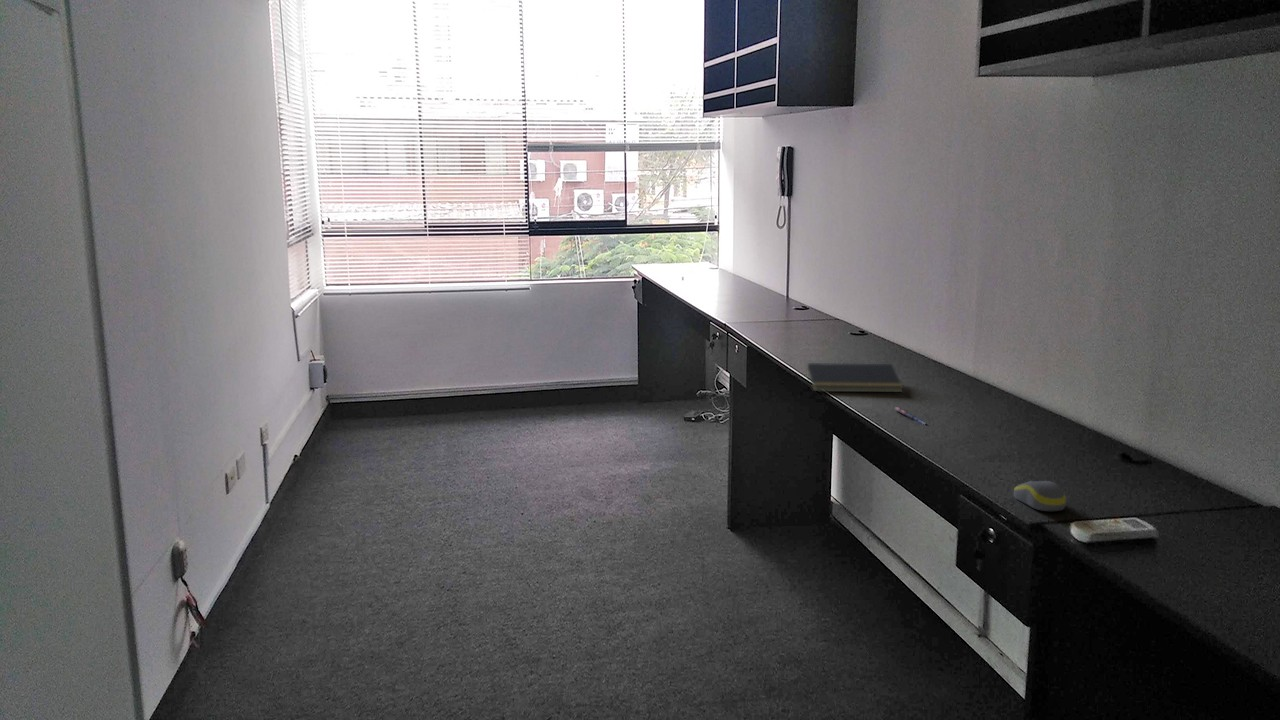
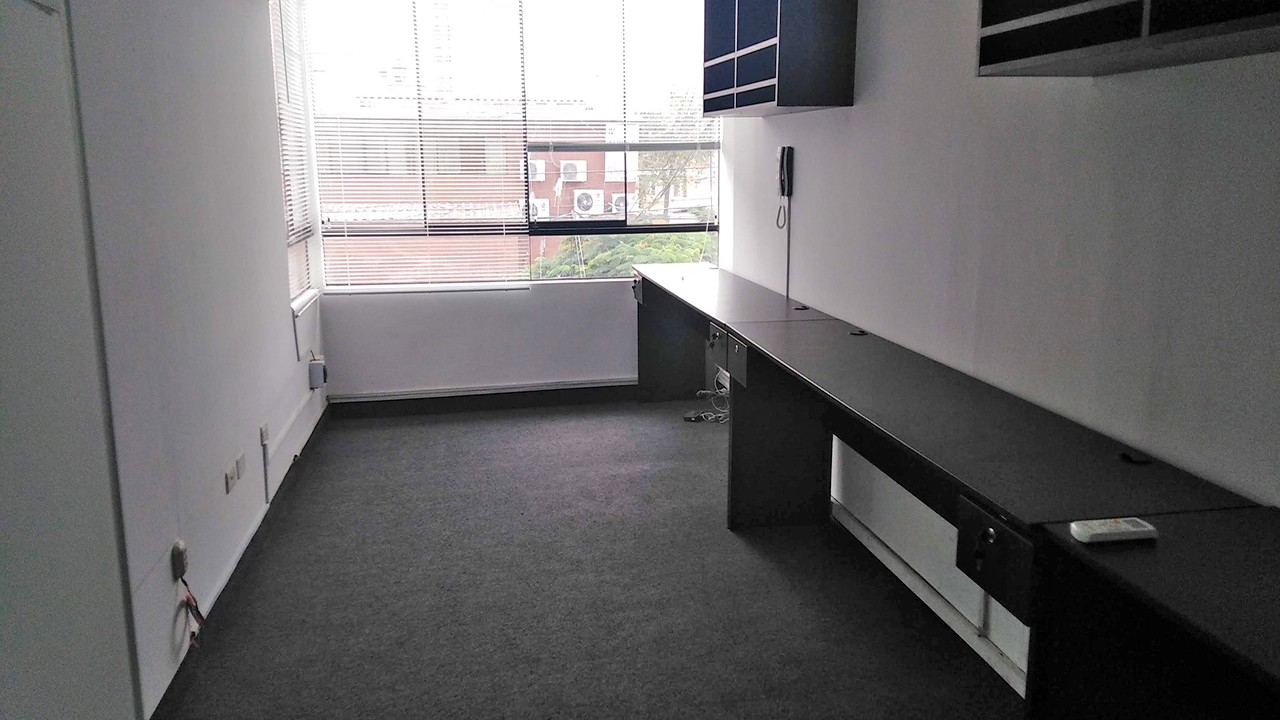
- computer mouse [1013,480,1067,512]
- pen [893,406,927,426]
- notepad [805,362,904,393]
